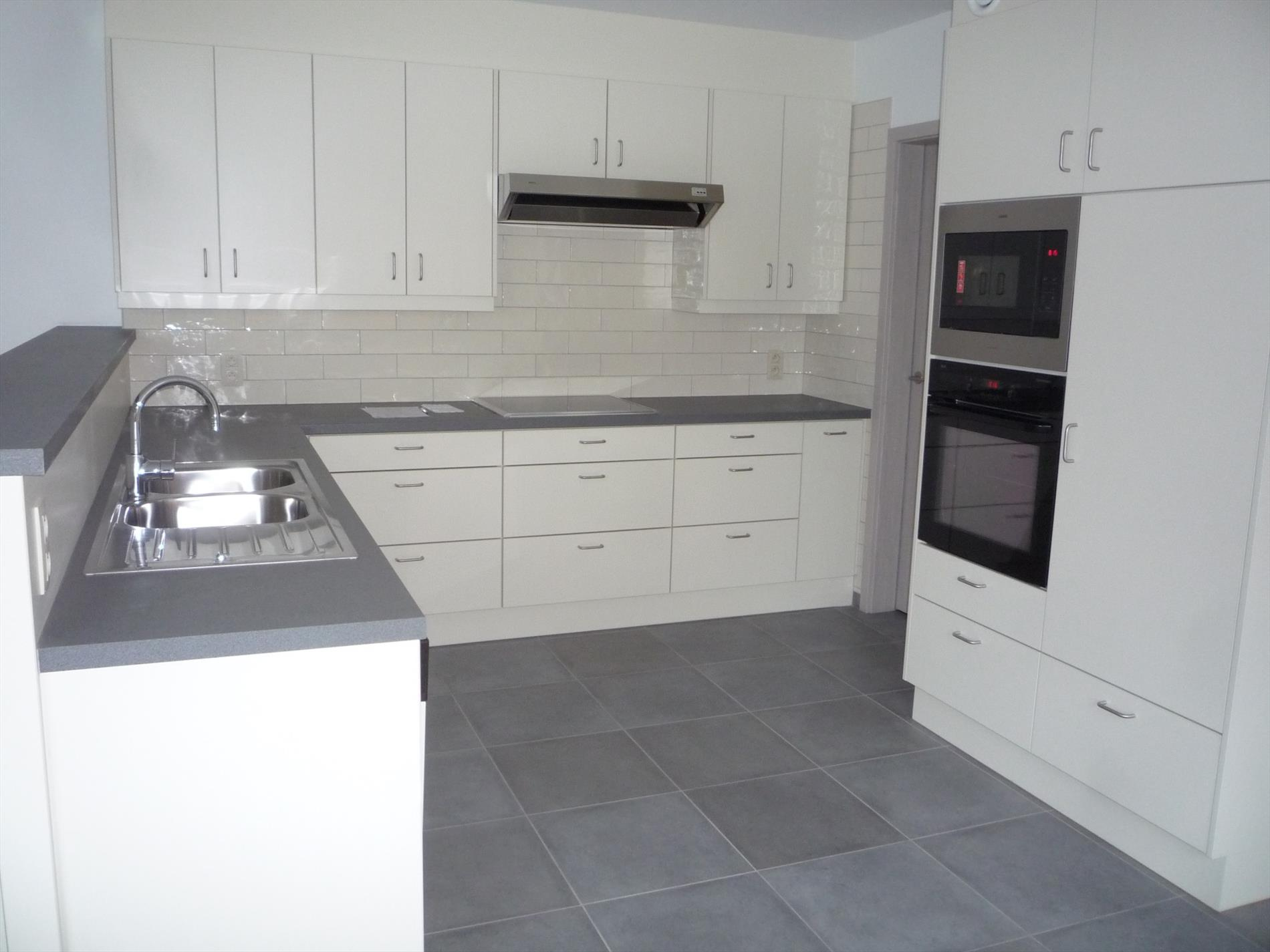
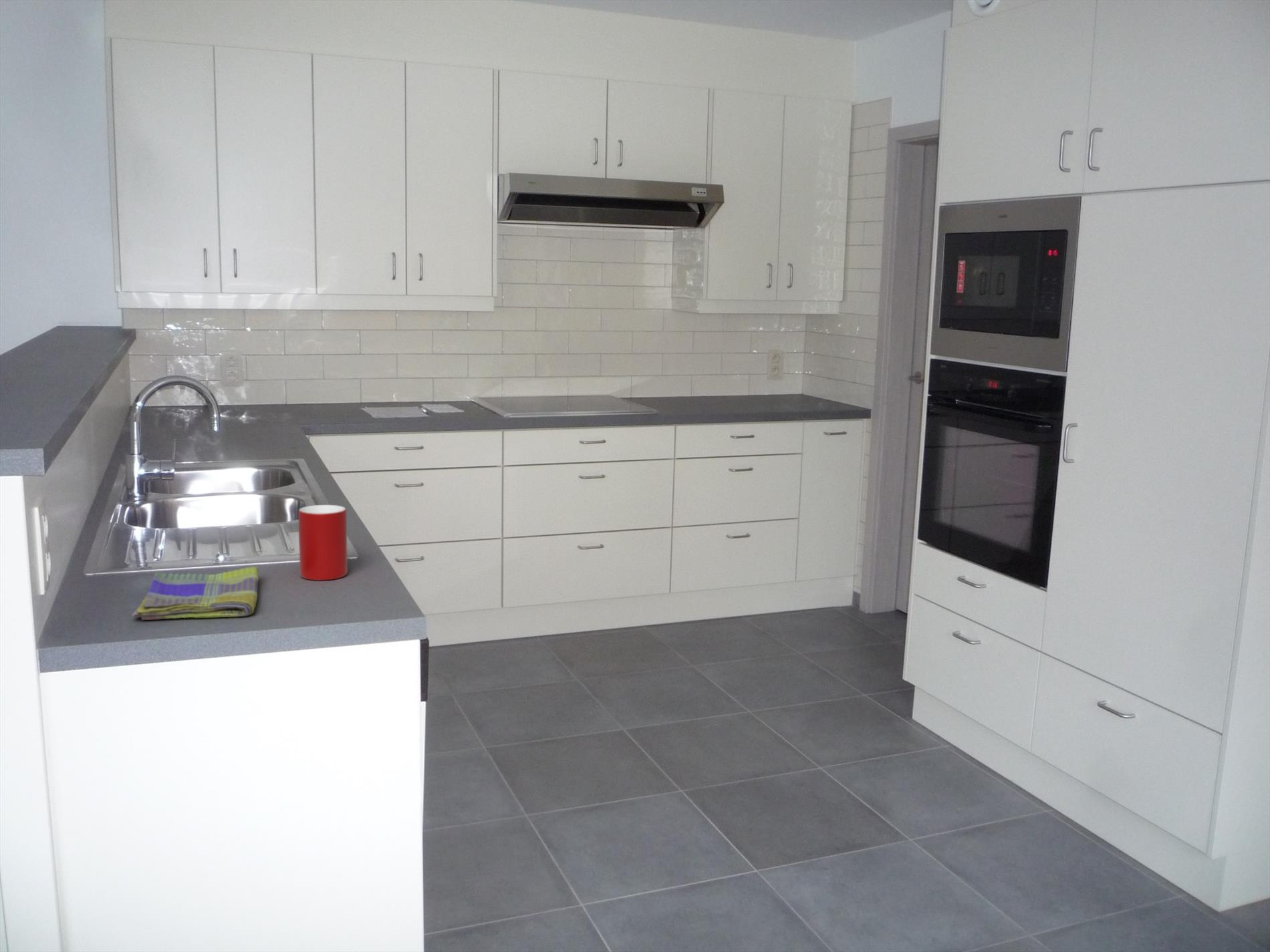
+ cup [297,504,348,581]
+ dish towel [131,567,259,621]
